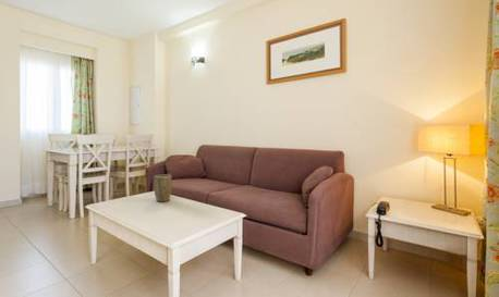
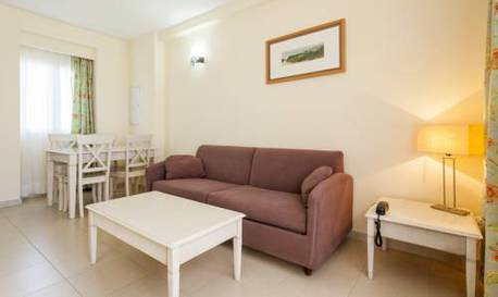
- plant pot [153,174,173,202]
